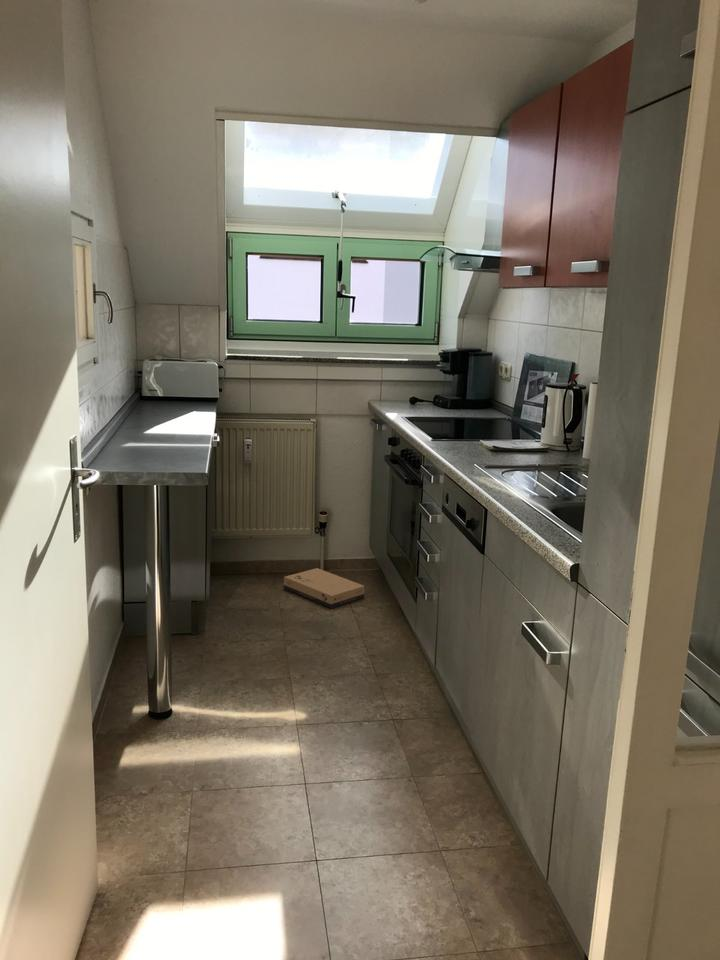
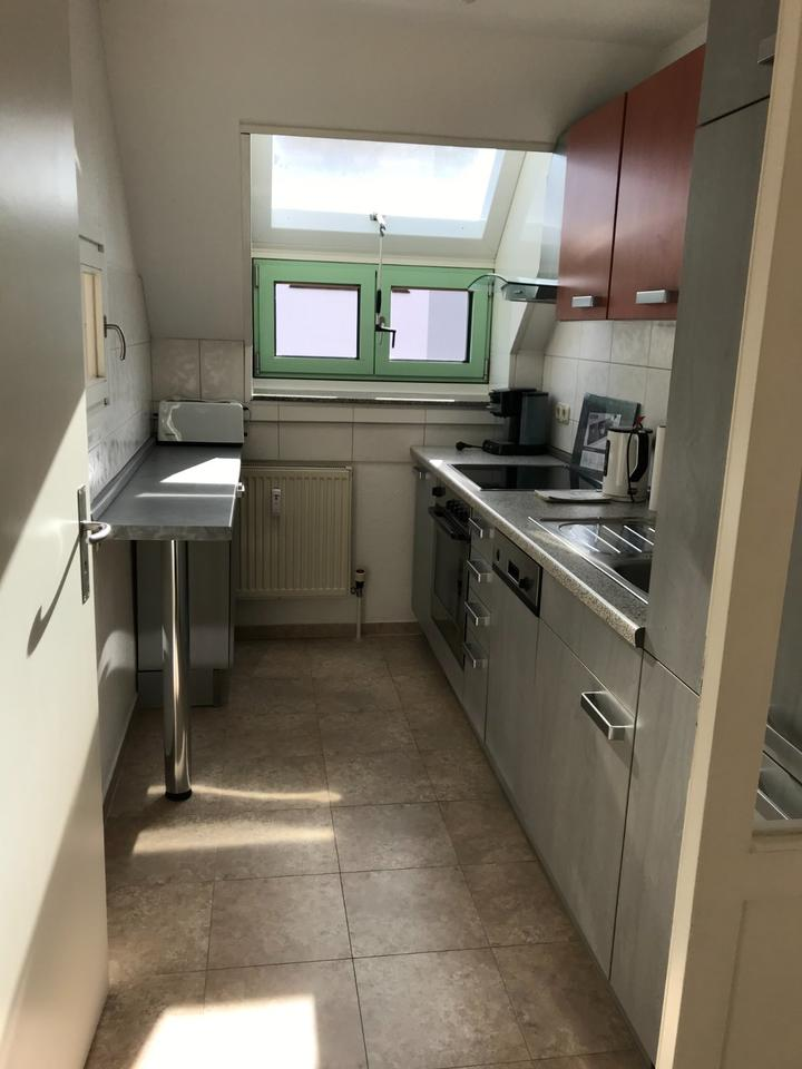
- cardboard box [283,567,366,609]
